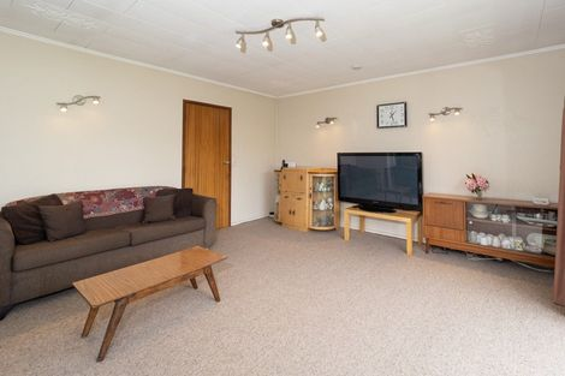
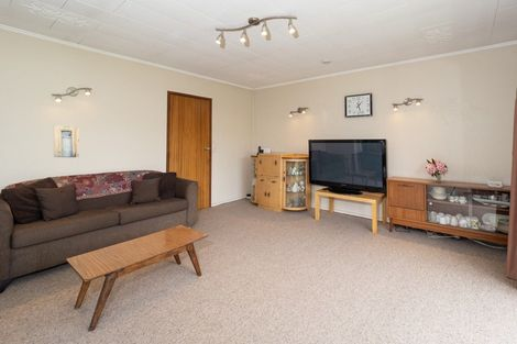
+ wall art [52,124,80,158]
